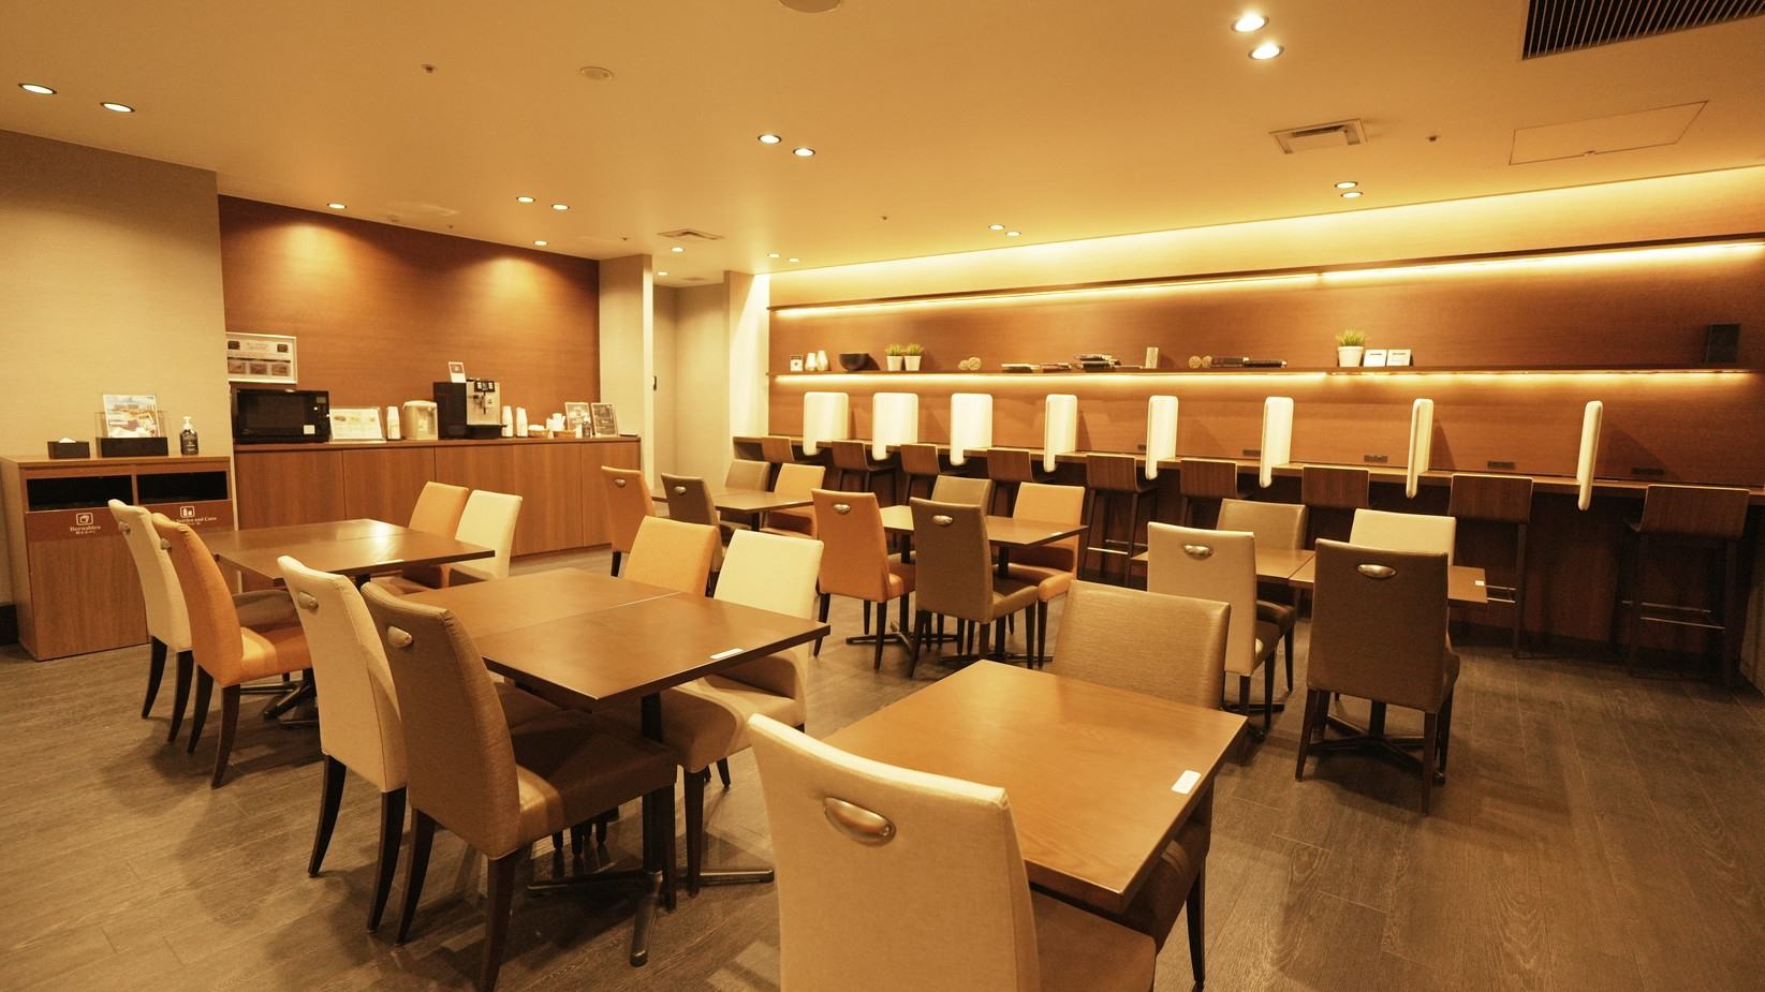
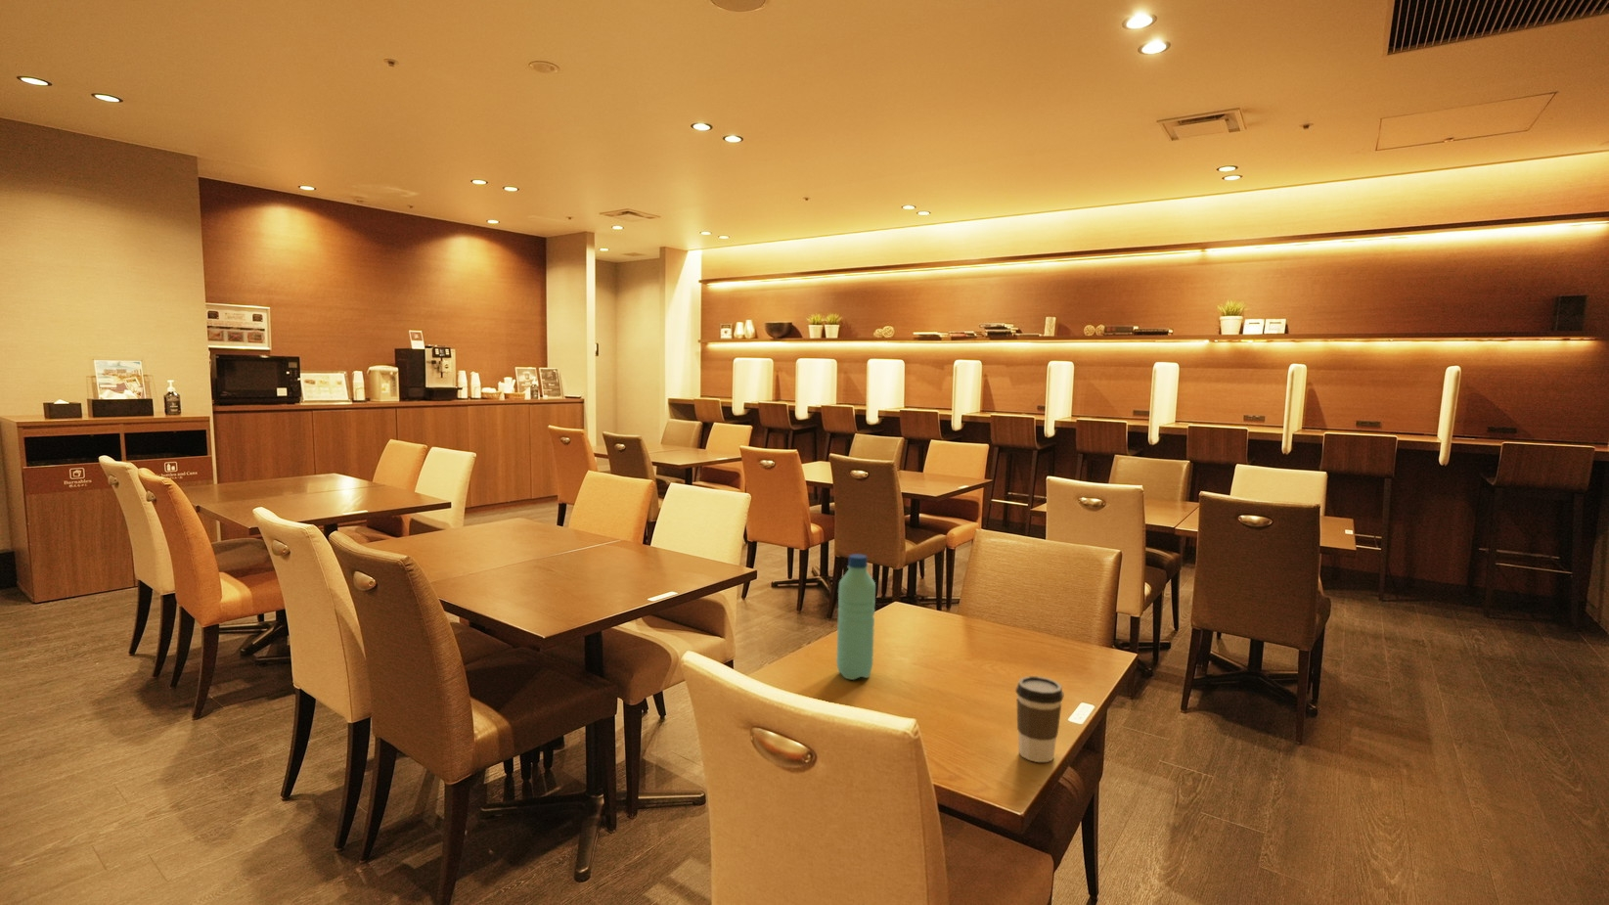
+ water bottle [835,553,876,681]
+ coffee cup [1014,675,1064,764]
